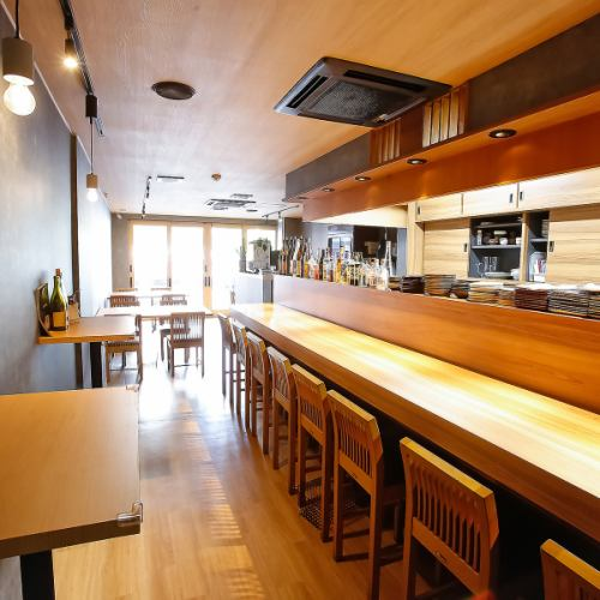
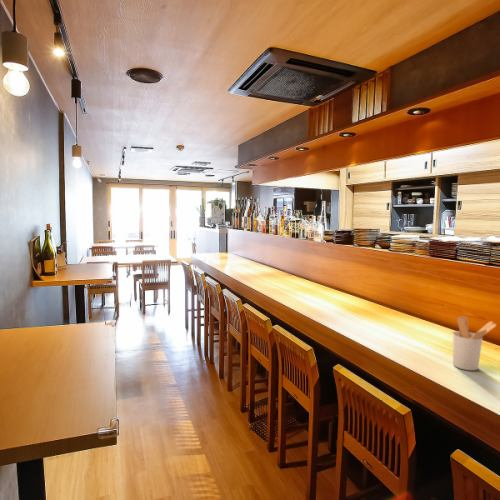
+ utensil holder [452,315,498,372]
